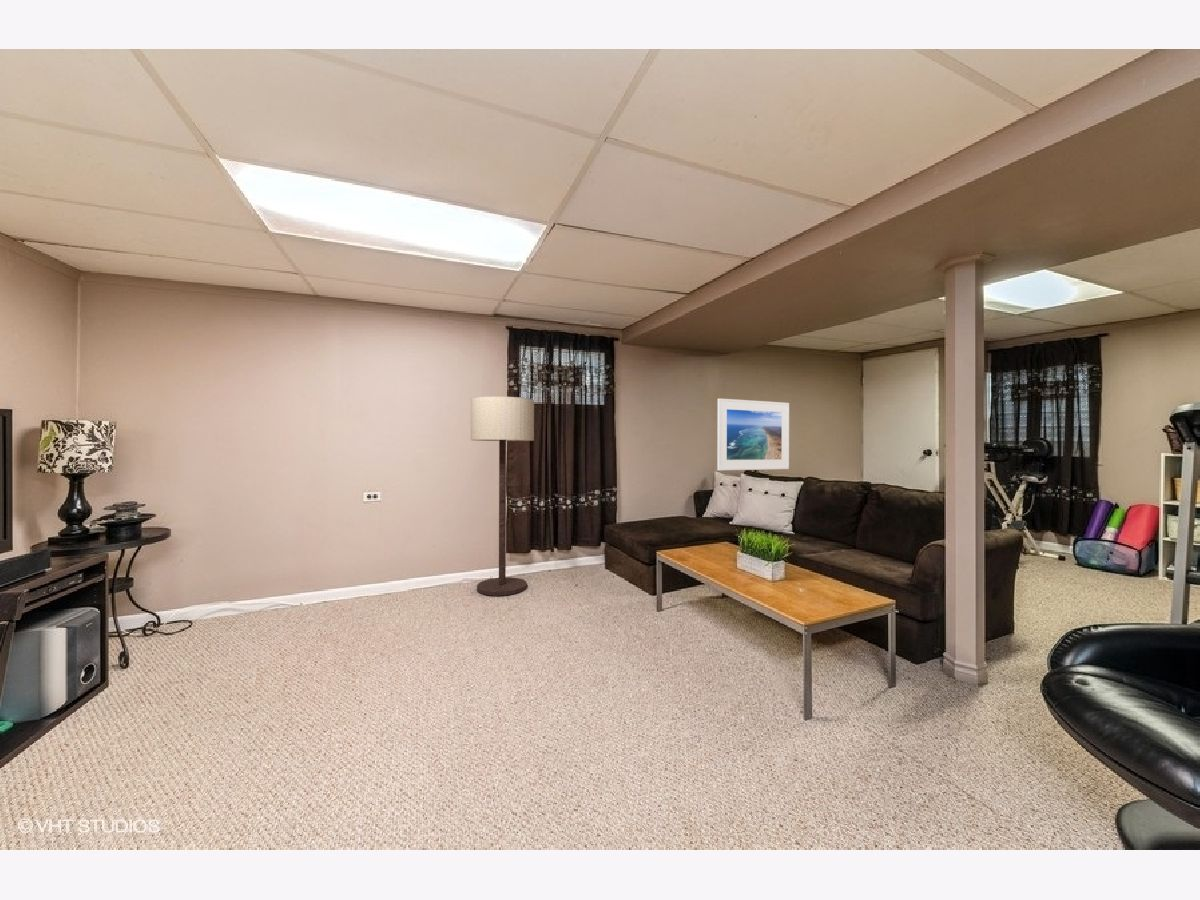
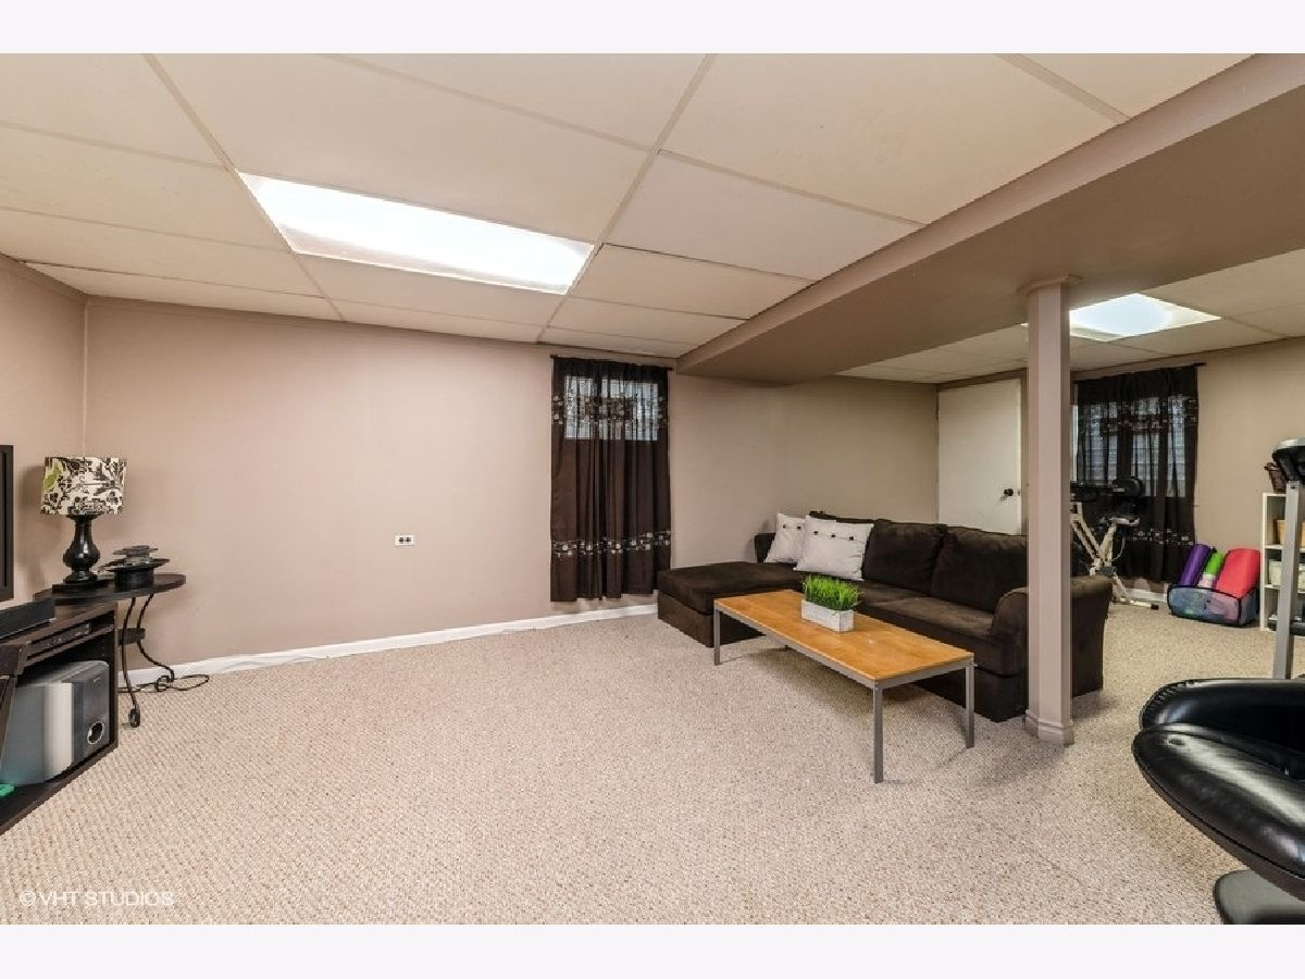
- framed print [716,398,790,471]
- floor lamp [470,395,535,597]
